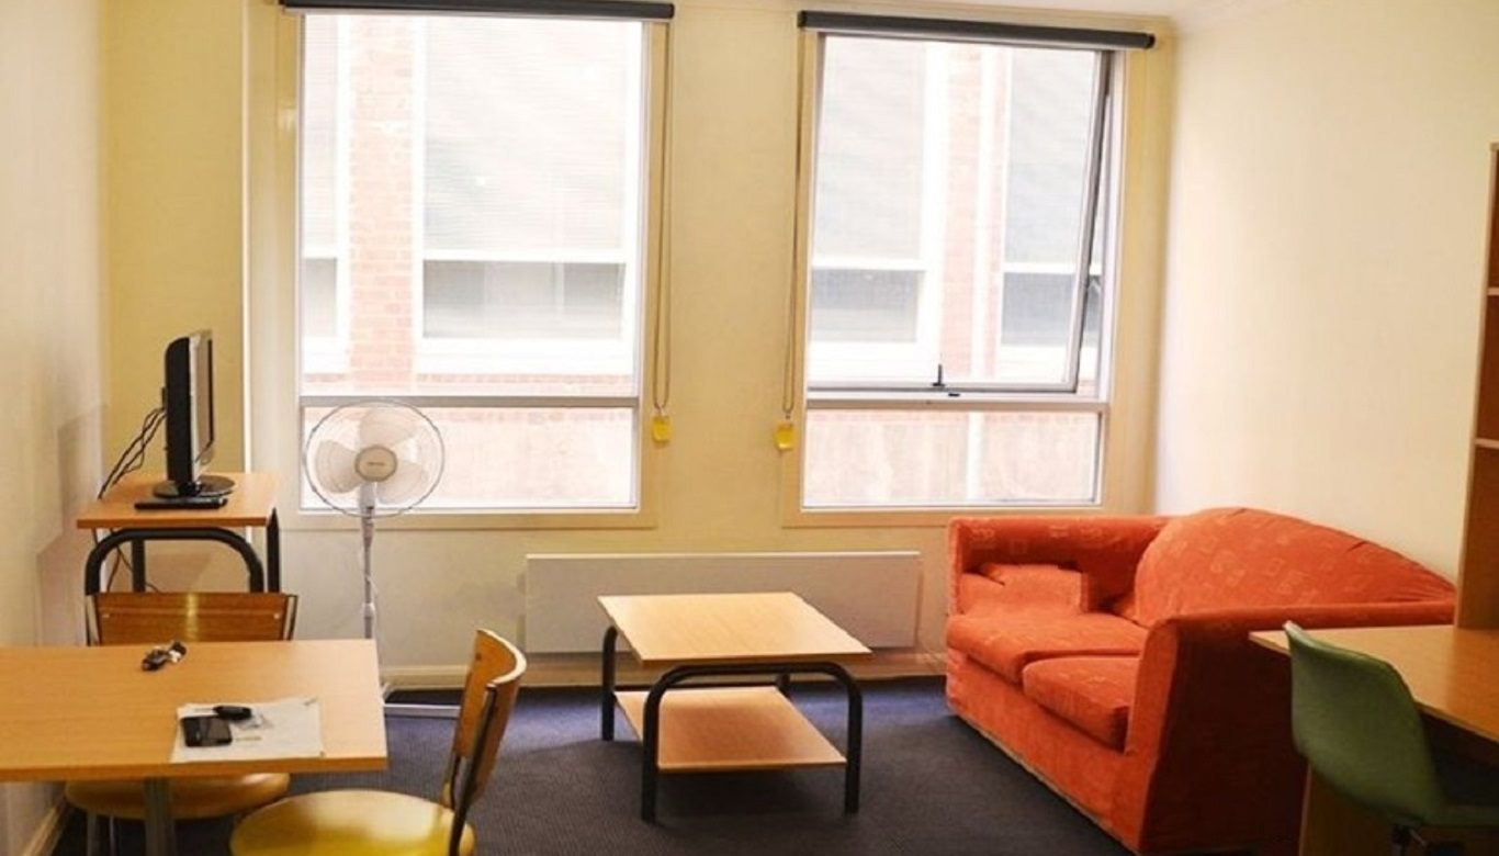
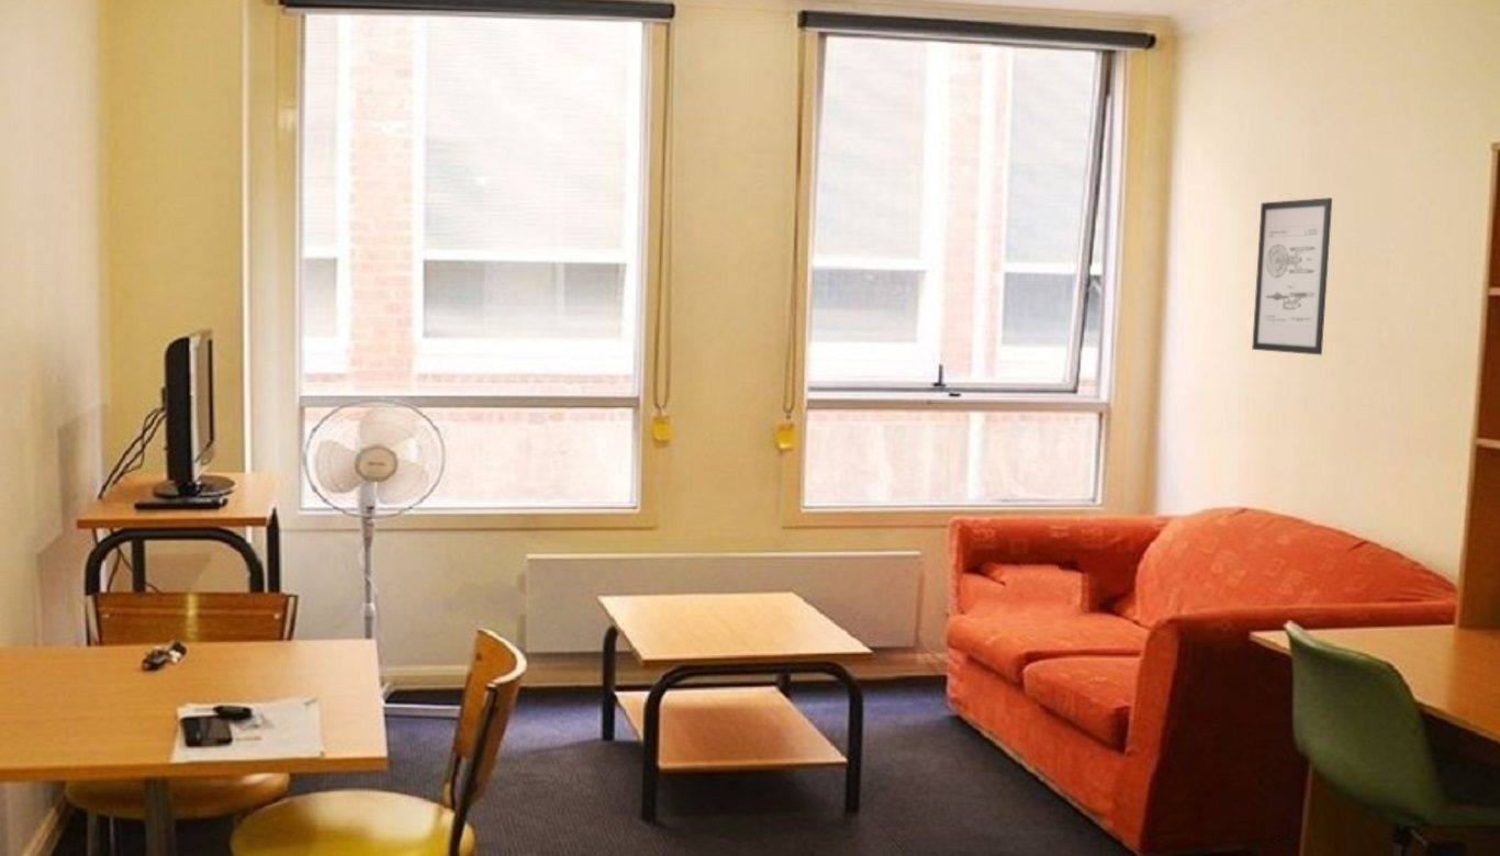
+ wall art [1251,196,1333,356]
